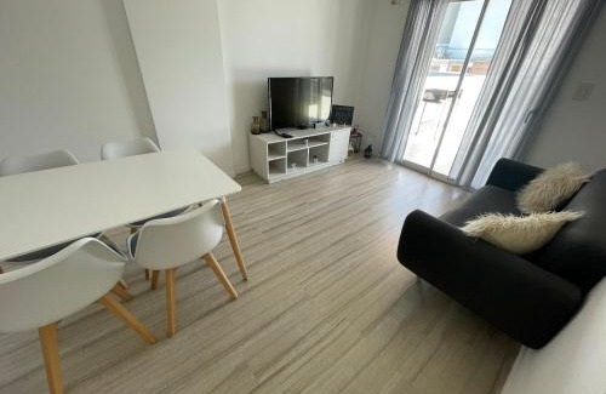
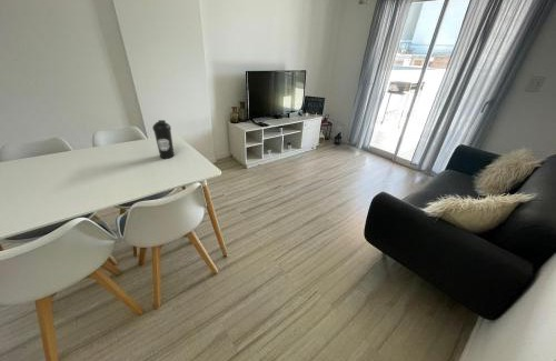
+ water bottle [151,119,176,160]
